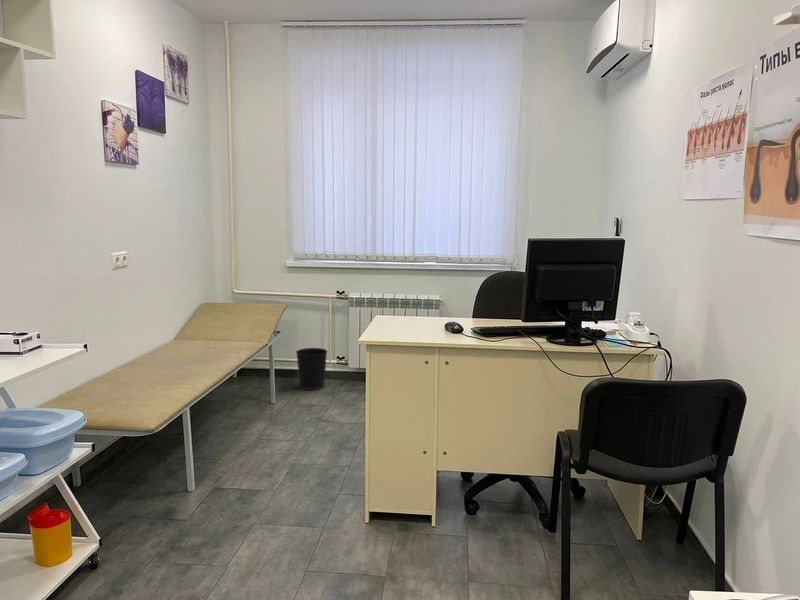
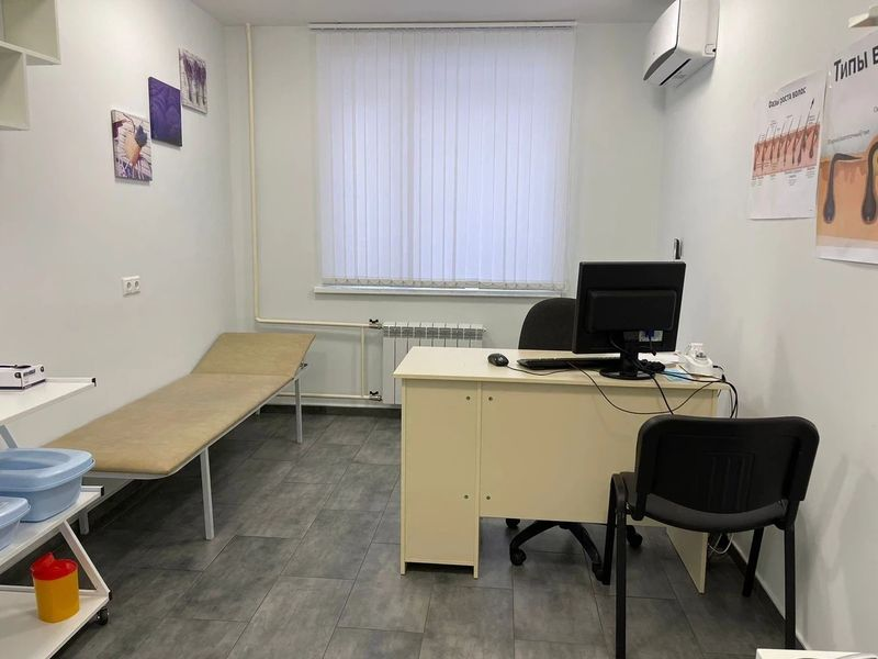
- wastebasket [295,347,329,391]
